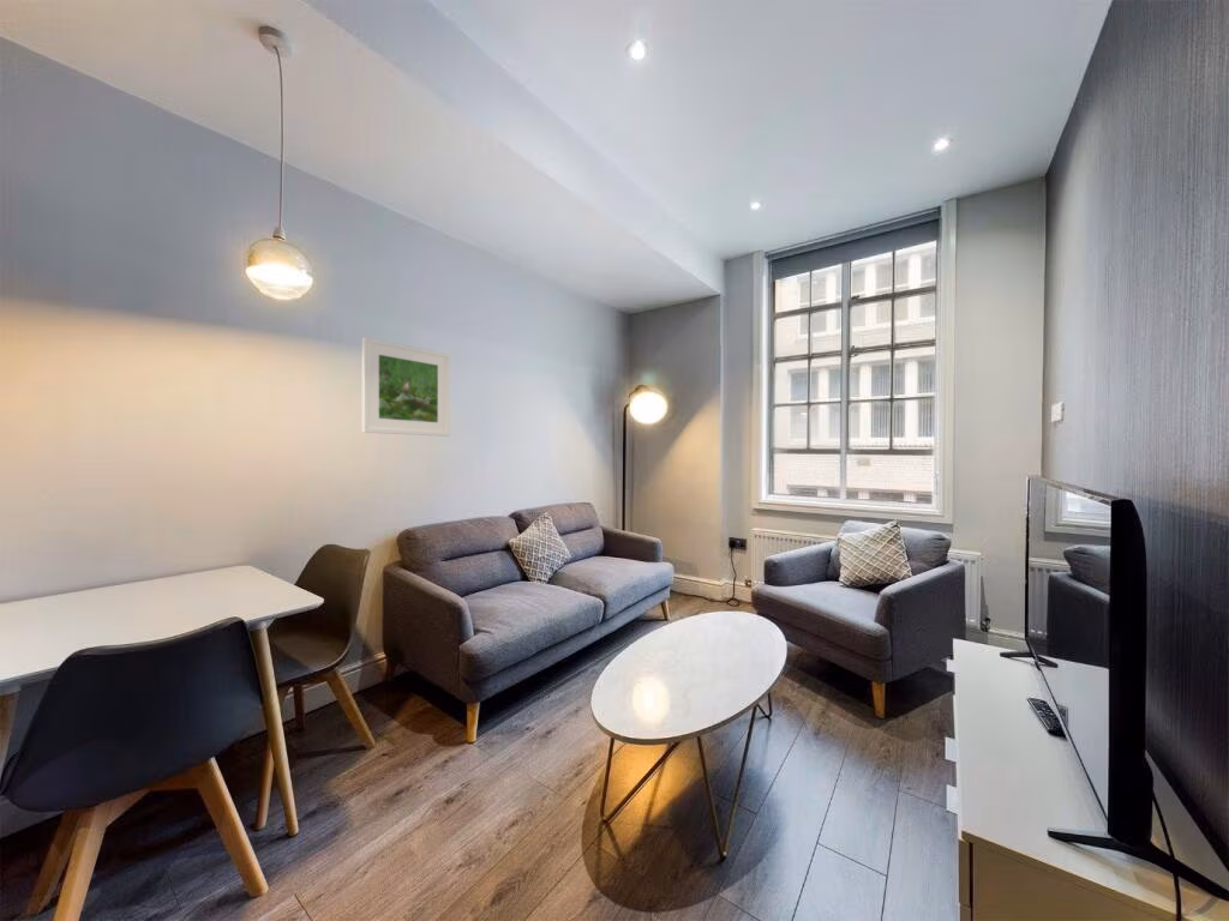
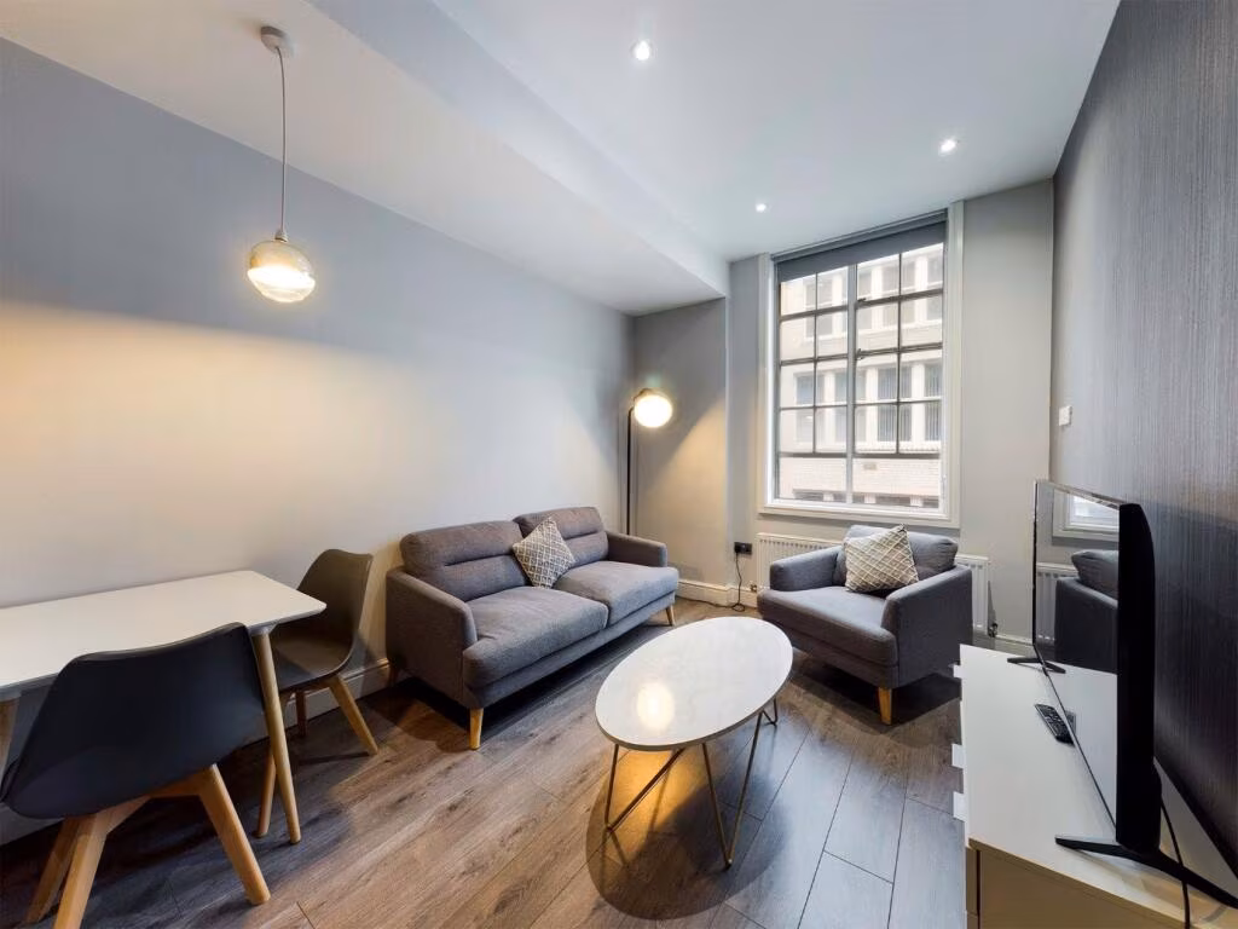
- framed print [361,336,451,438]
